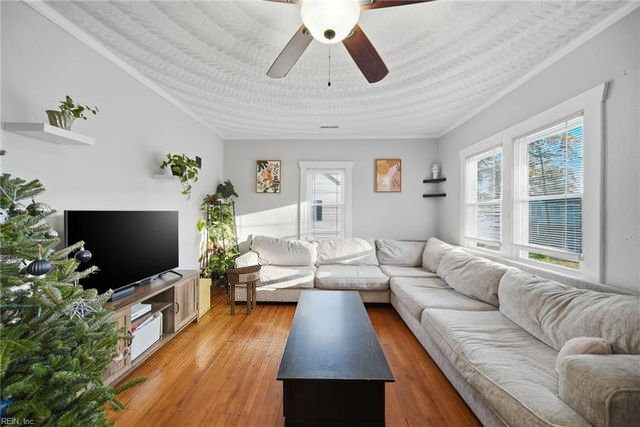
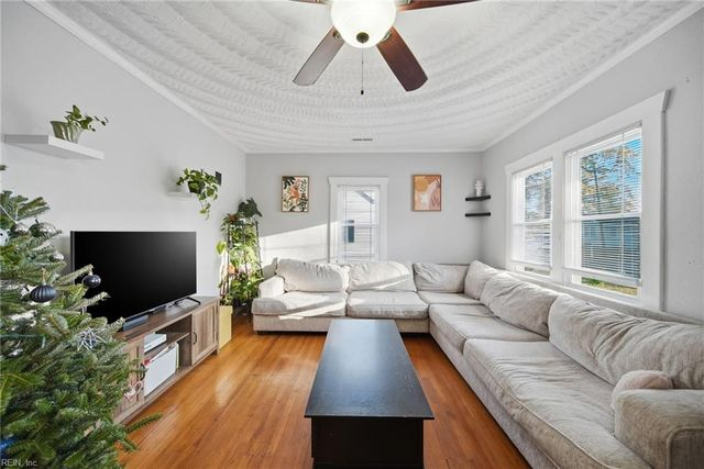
- side table [225,264,262,316]
